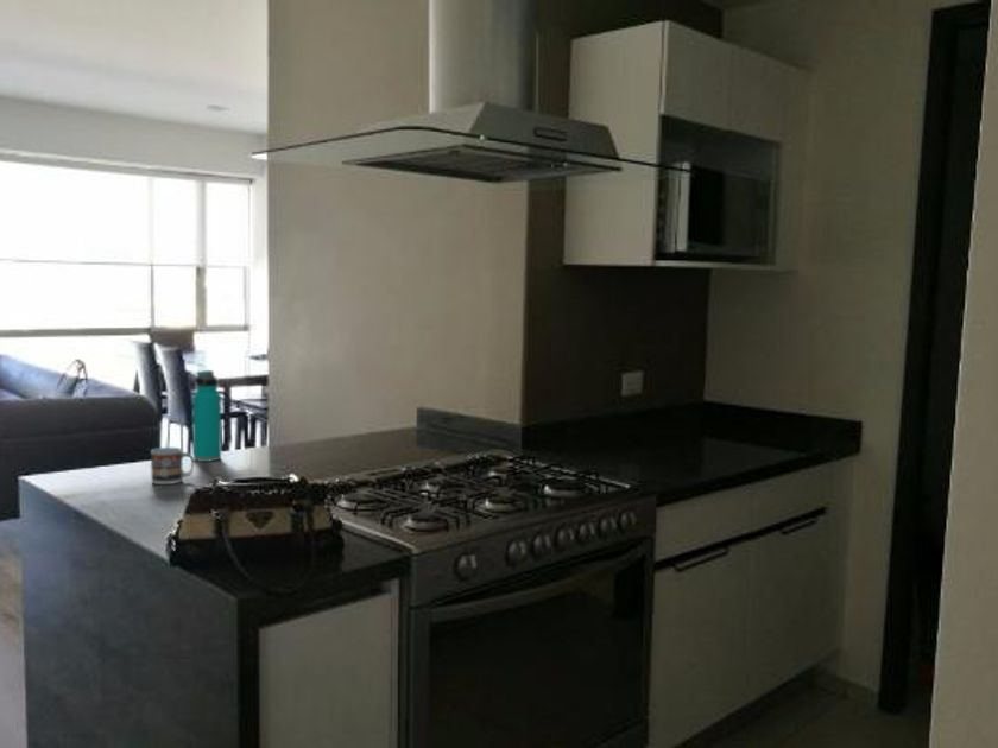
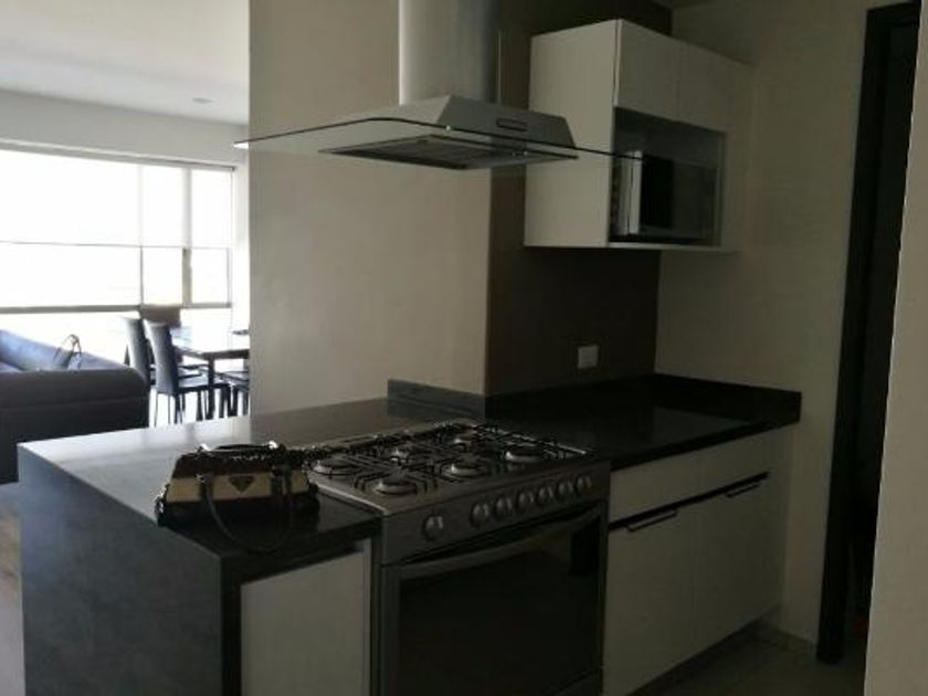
- cup [150,446,195,486]
- water bottle [191,369,222,463]
